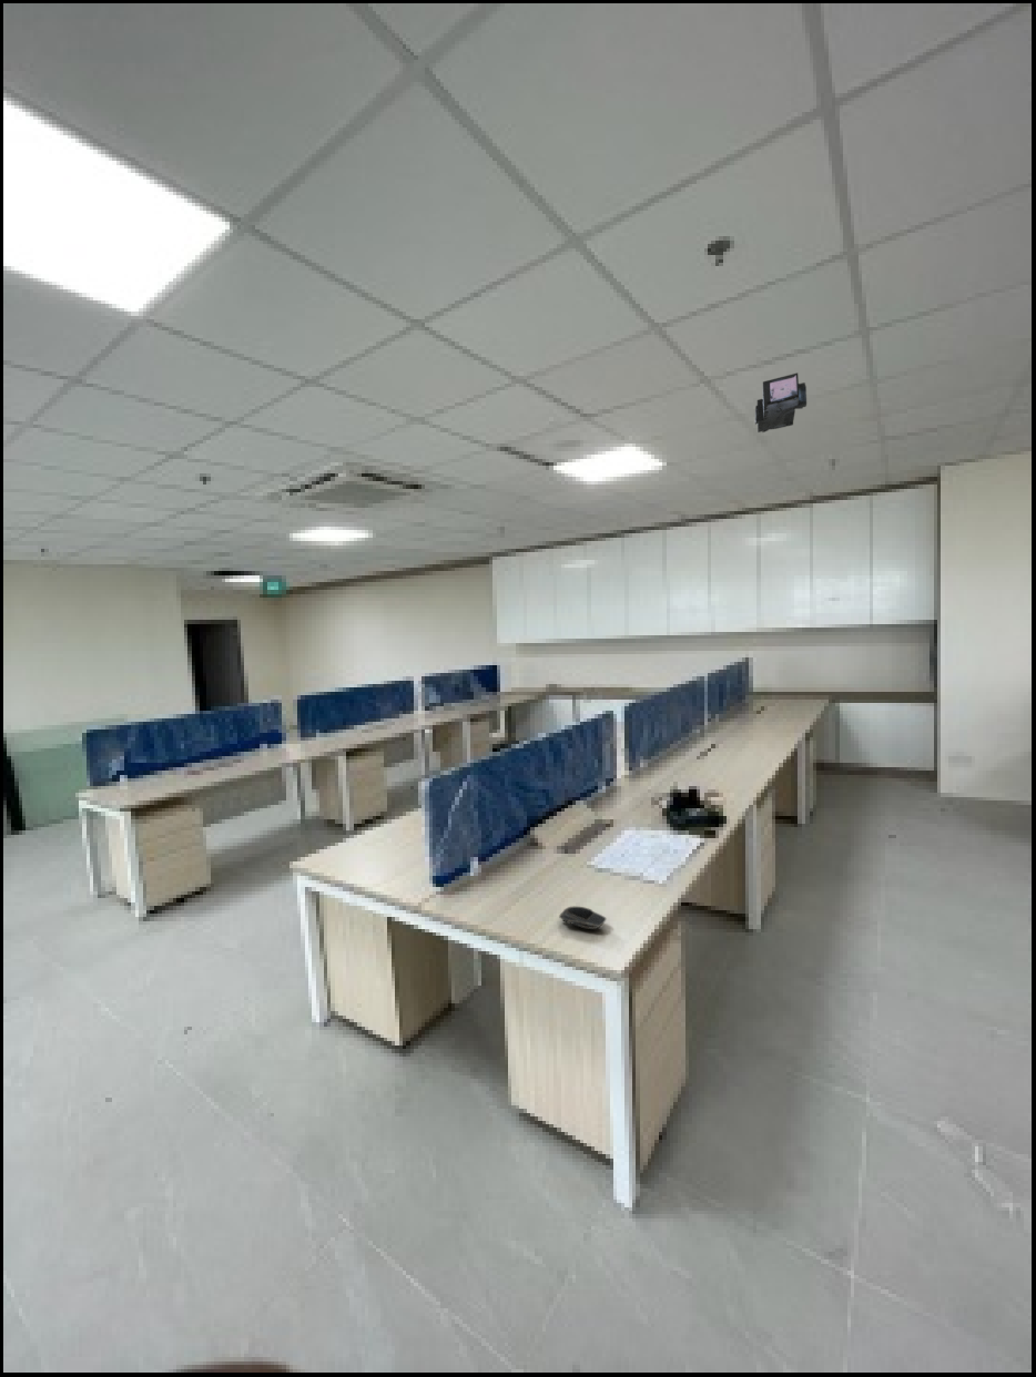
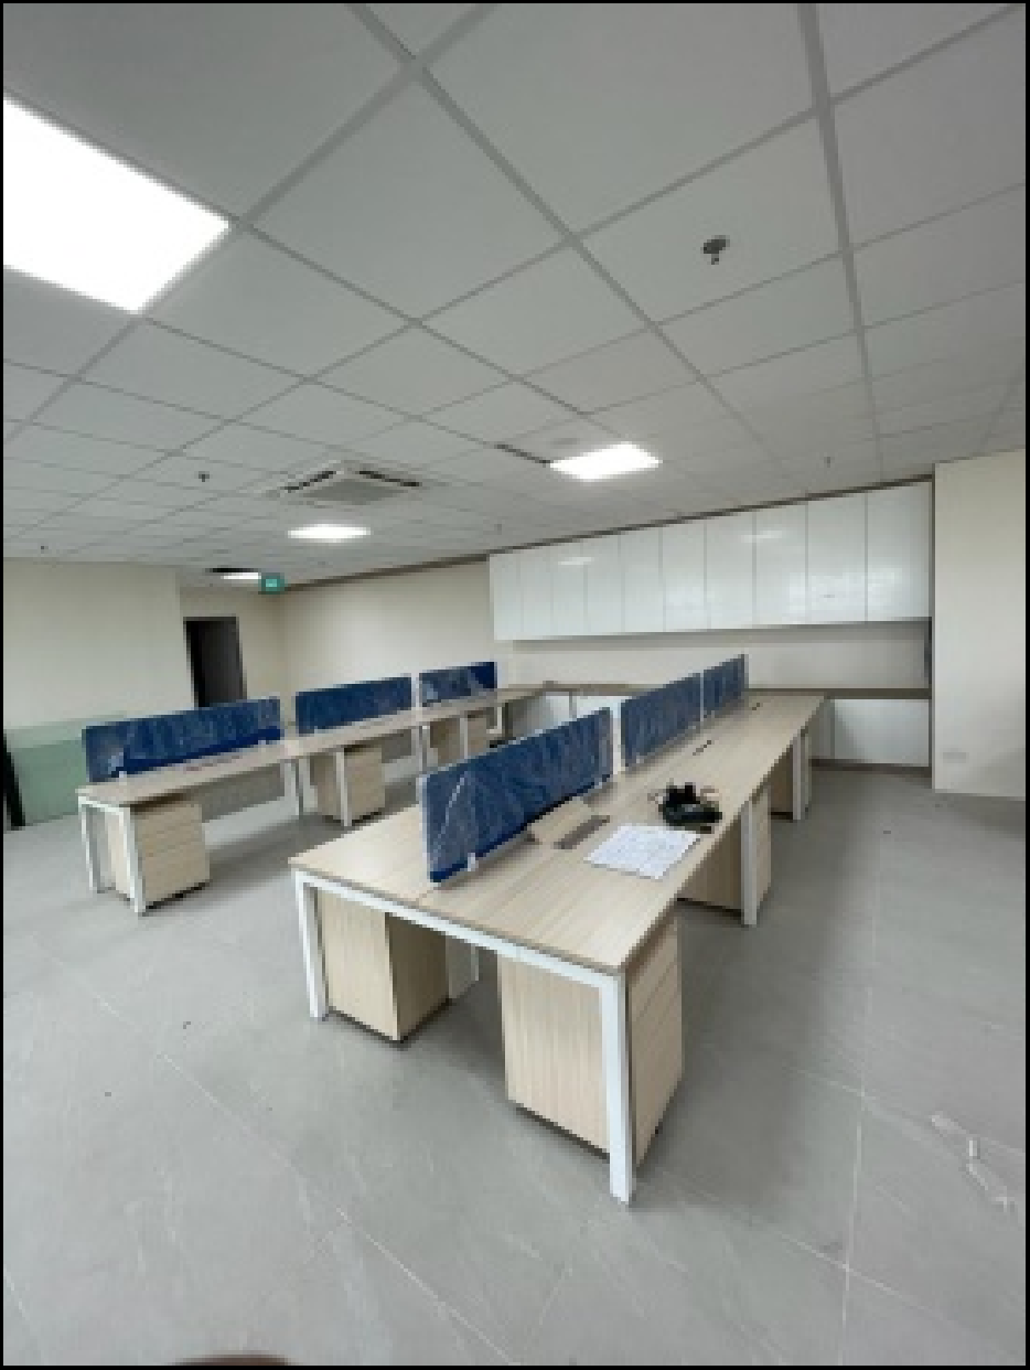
- computer mouse [558,906,607,930]
- security camera [754,371,808,434]
